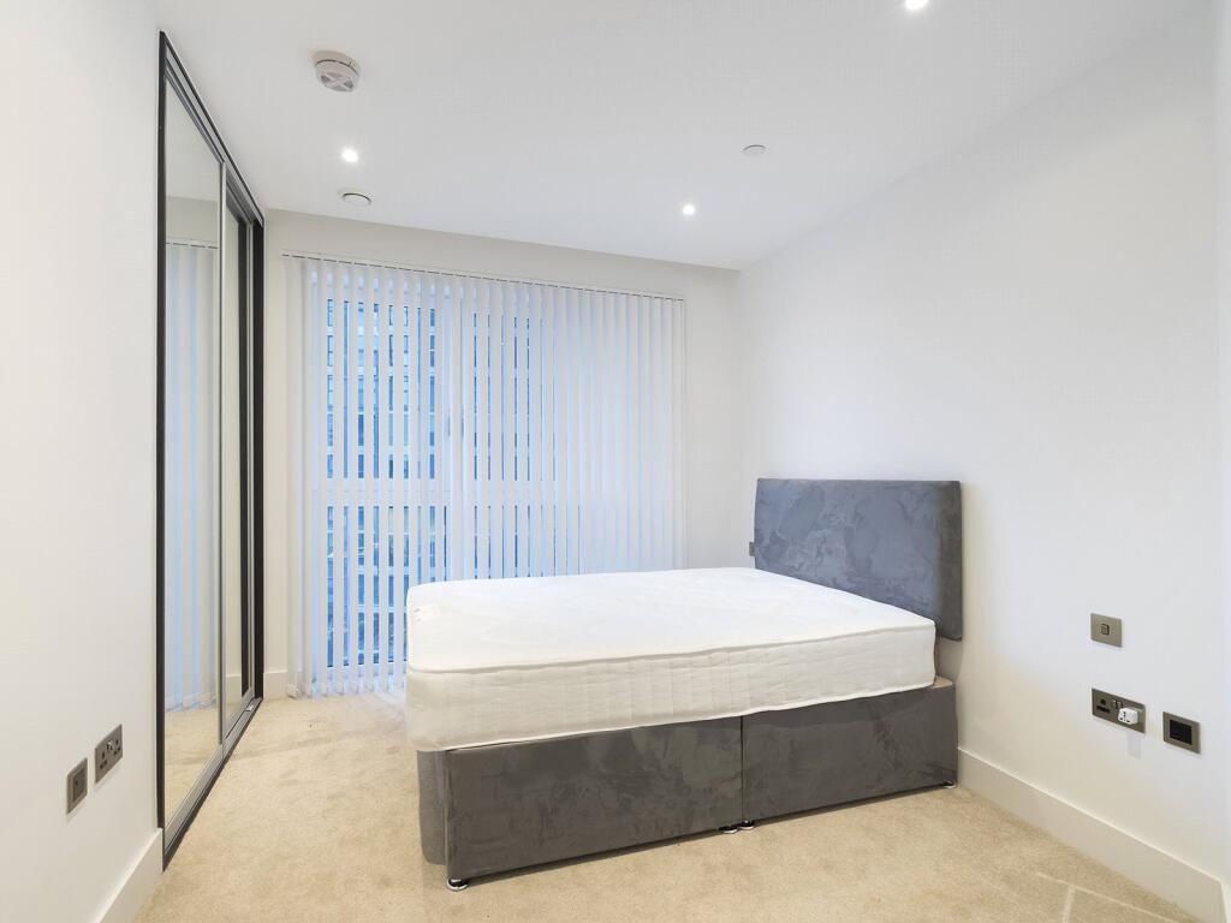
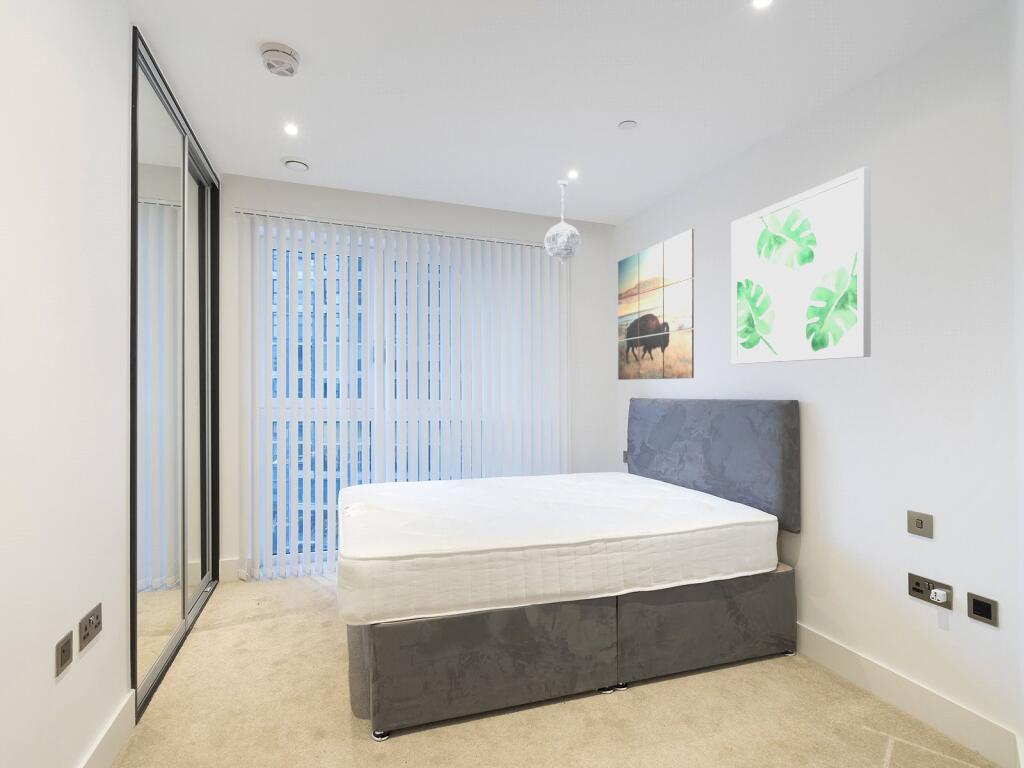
+ pendant light [543,179,582,266]
+ wall art [731,166,872,365]
+ wall art [617,228,695,381]
